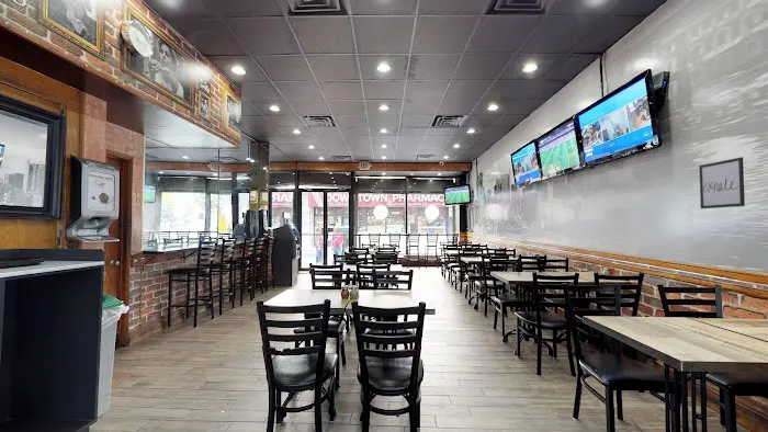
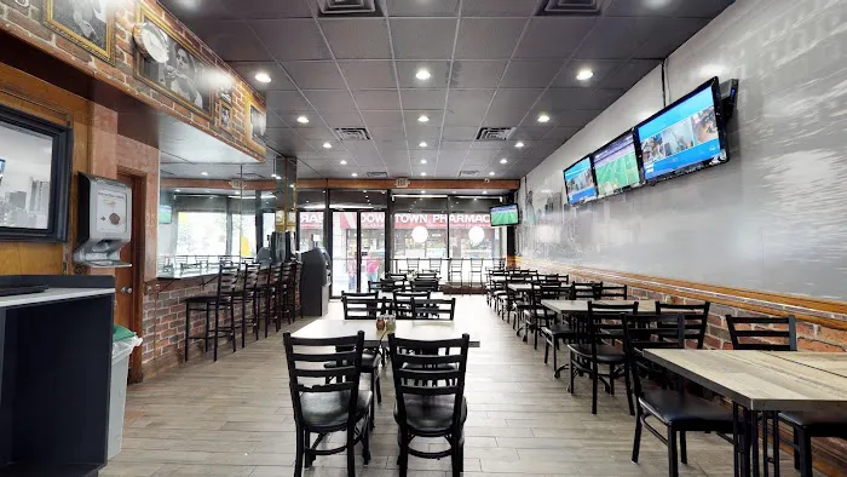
- wall art [698,156,746,209]
